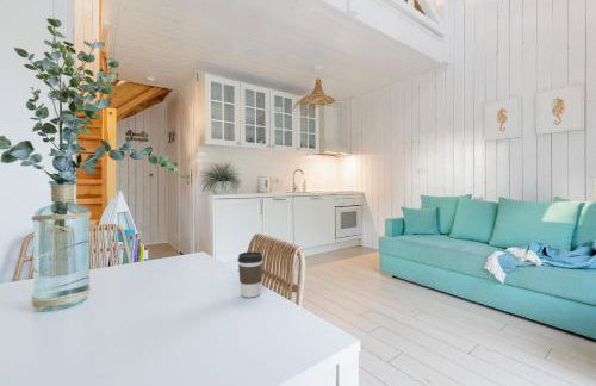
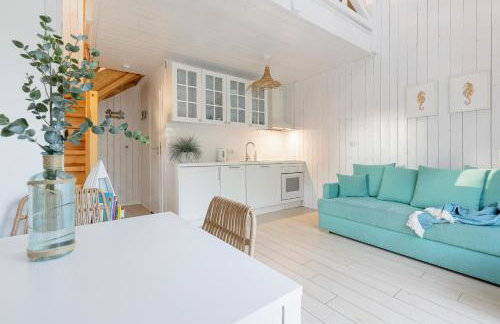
- coffee cup [236,251,265,299]
